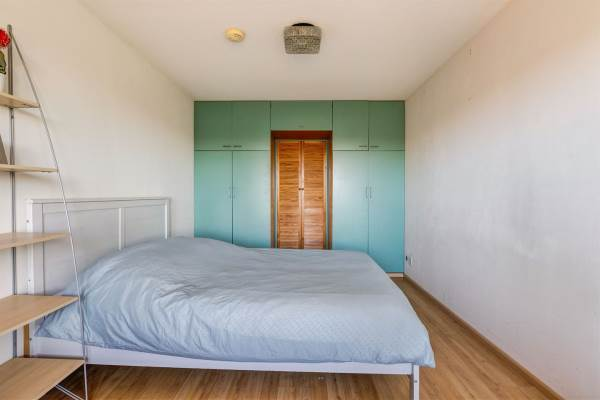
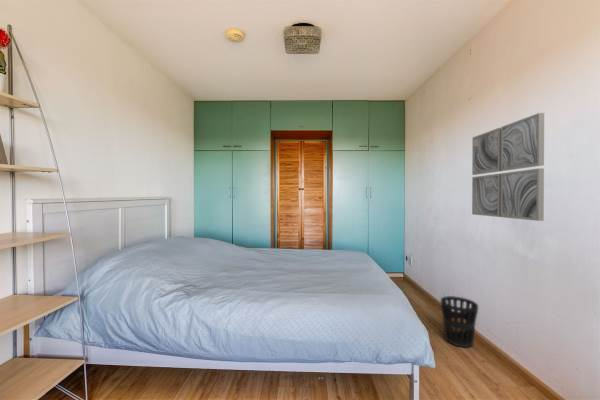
+ wall art [471,112,545,222]
+ wastebasket [440,295,479,348]
